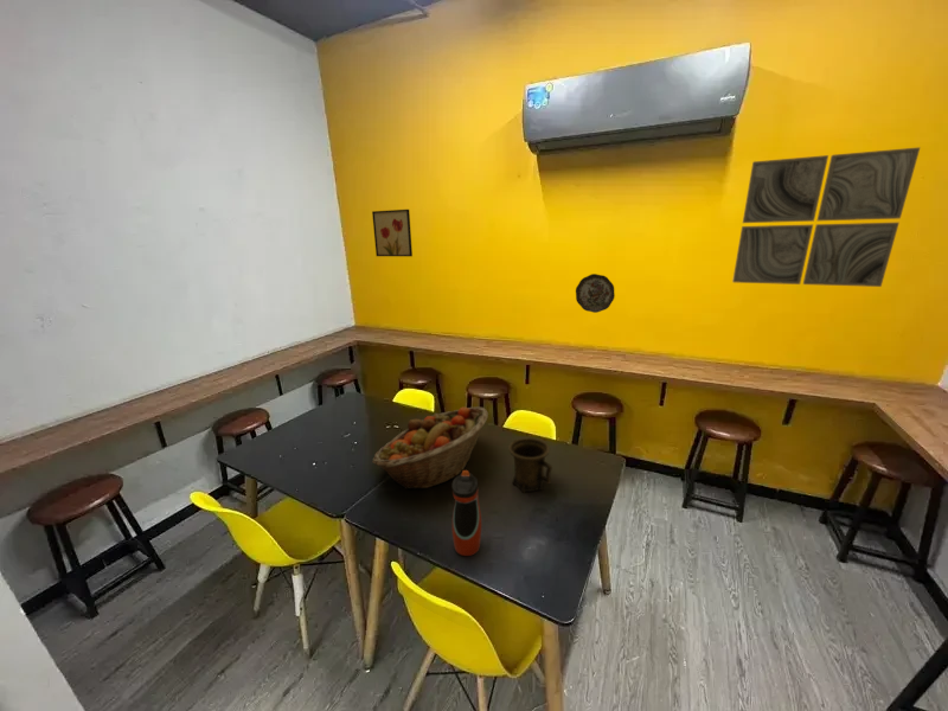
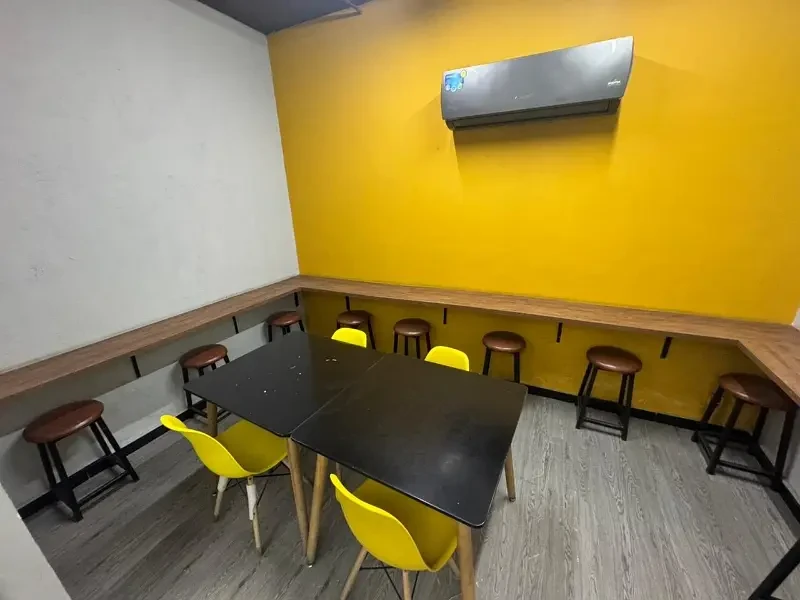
- wall art [371,209,414,257]
- mug [507,436,553,493]
- water bottle [450,469,482,557]
- decorative plate [575,273,616,314]
- fruit basket [371,406,489,491]
- wall art [731,146,922,288]
